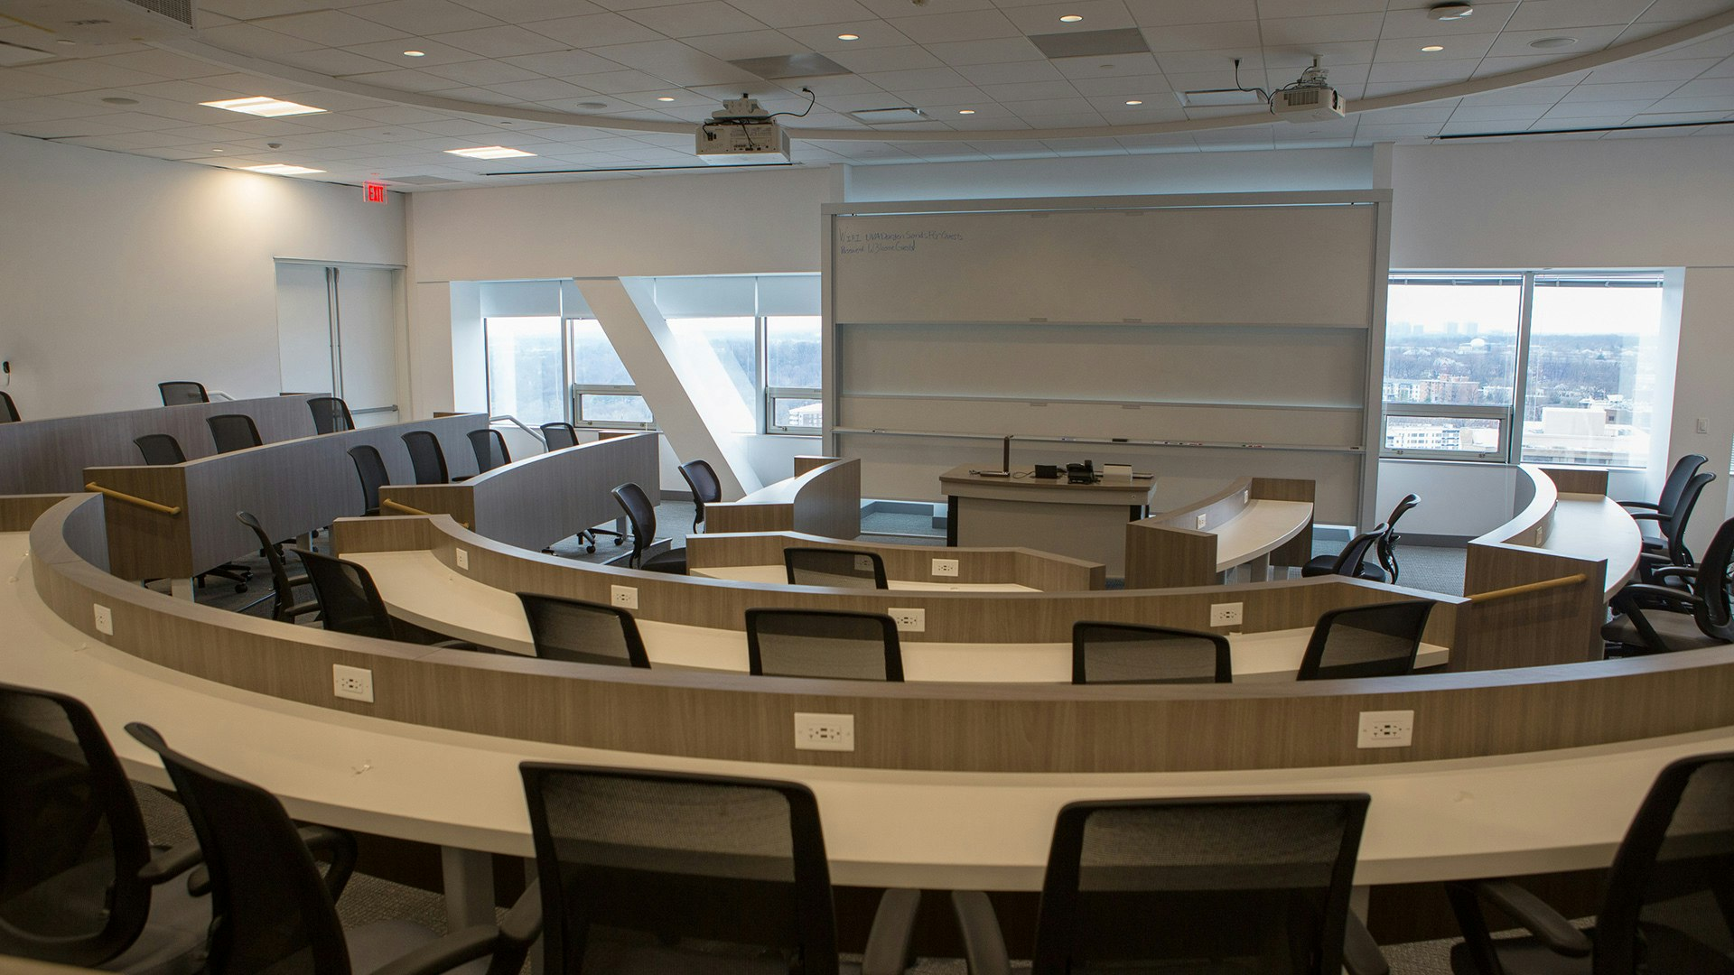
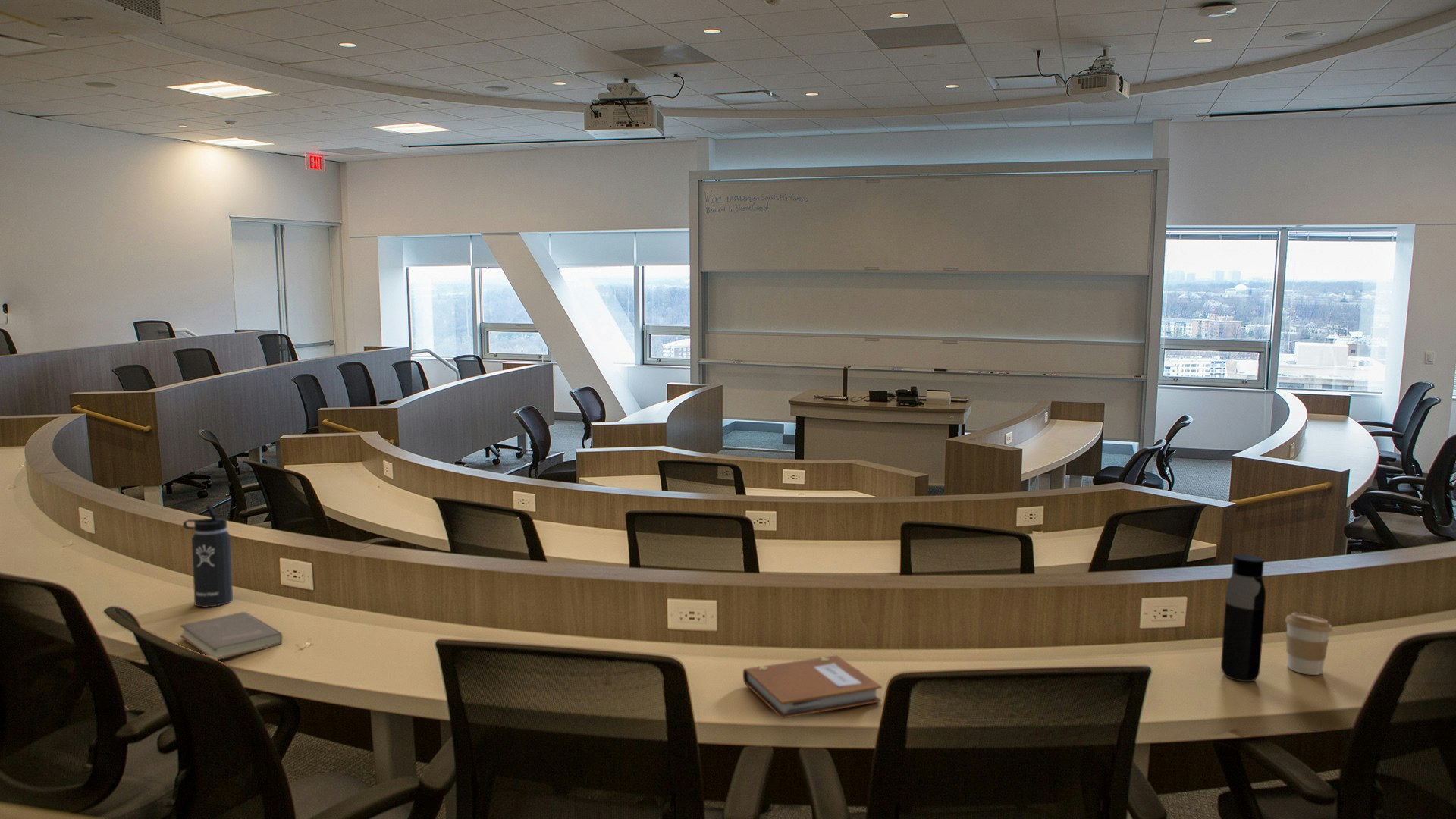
+ thermos bottle [182,504,234,608]
+ water bottle [1220,554,1266,682]
+ notebook [742,654,883,720]
+ coffee cup [1285,612,1333,676]
+ book [179,611,283,661]
